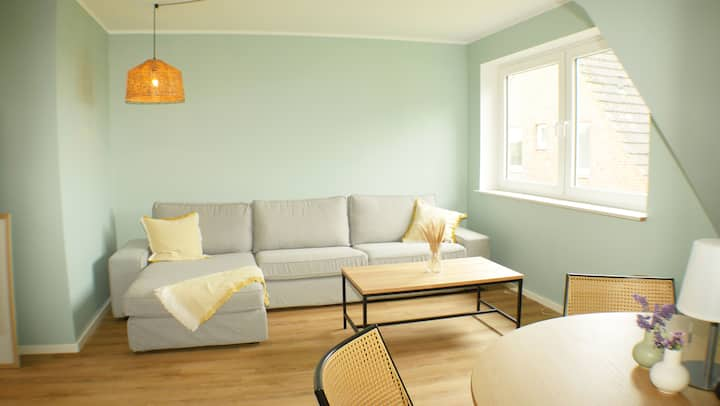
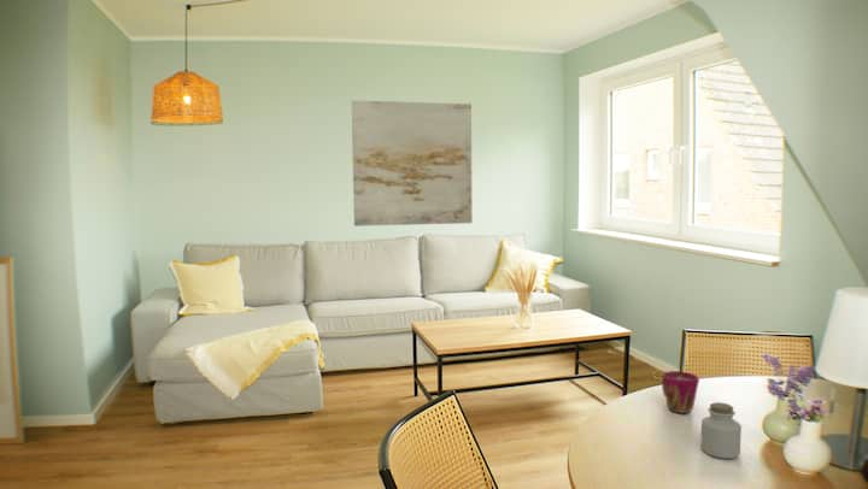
+ wall art [351,99,474,228]
+ cup [661,370,700,414]
+ jar [699,401,743,460]
